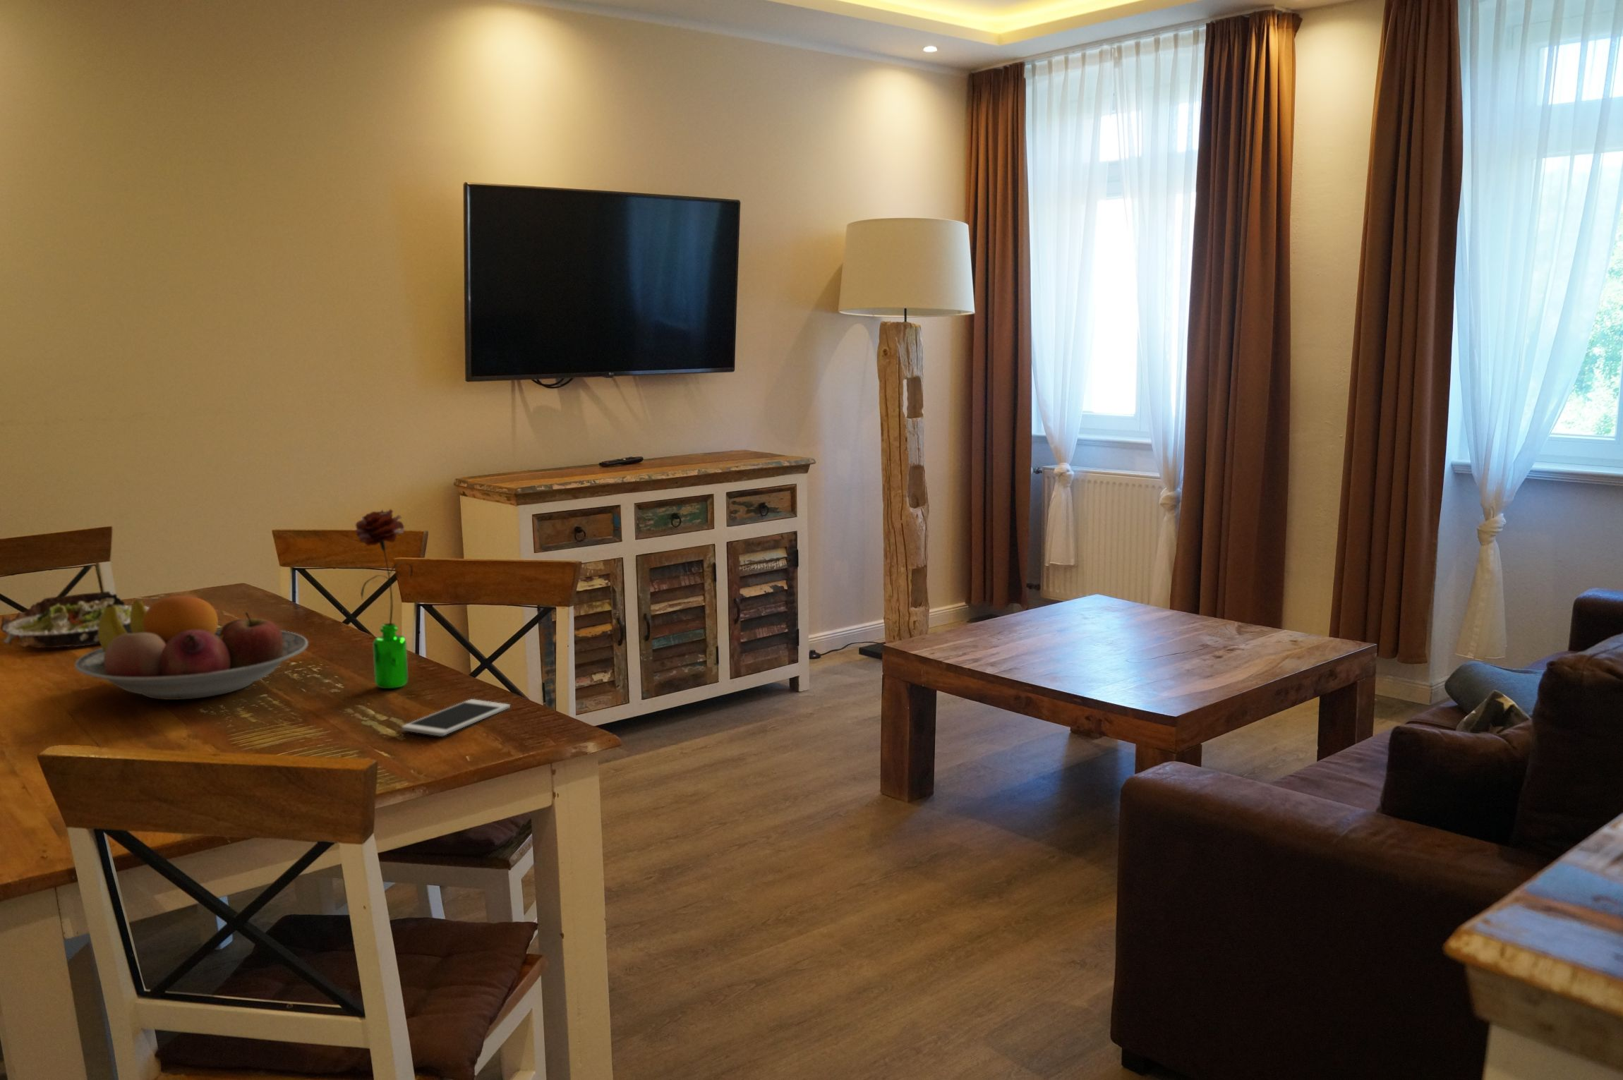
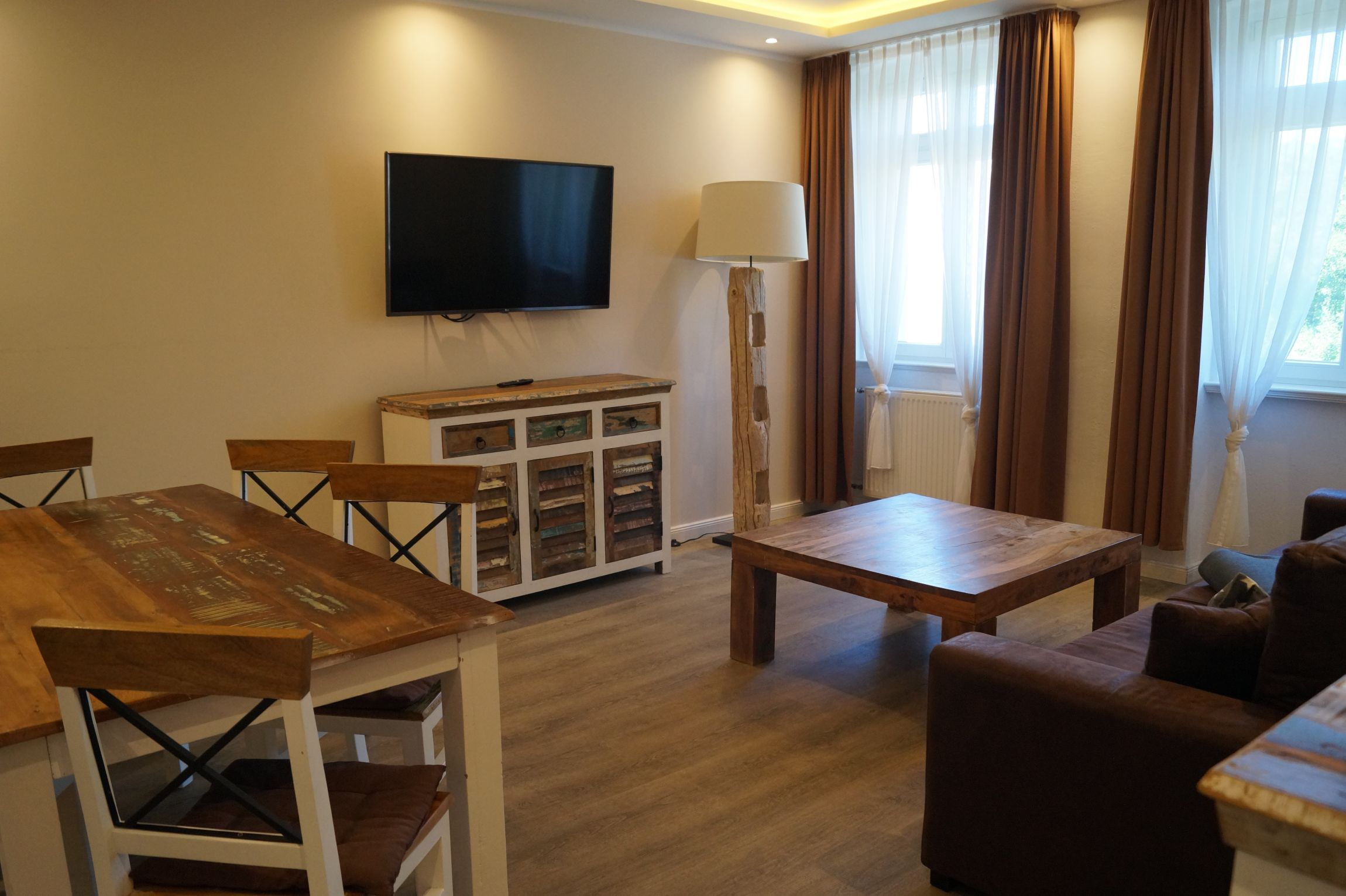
- cell phone [400,698,511,736]
- flower [353,509,414,689]
- fruit bowl [74,595,309,700]
- salad plate [0,591,151,648]
